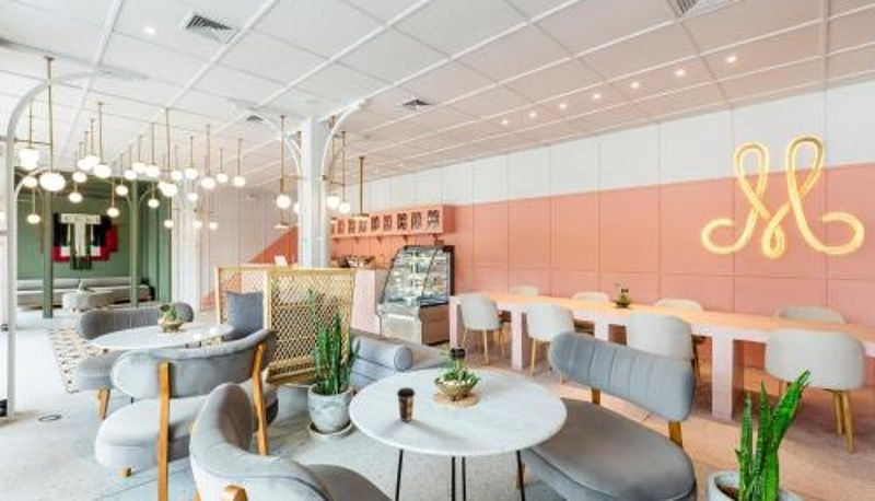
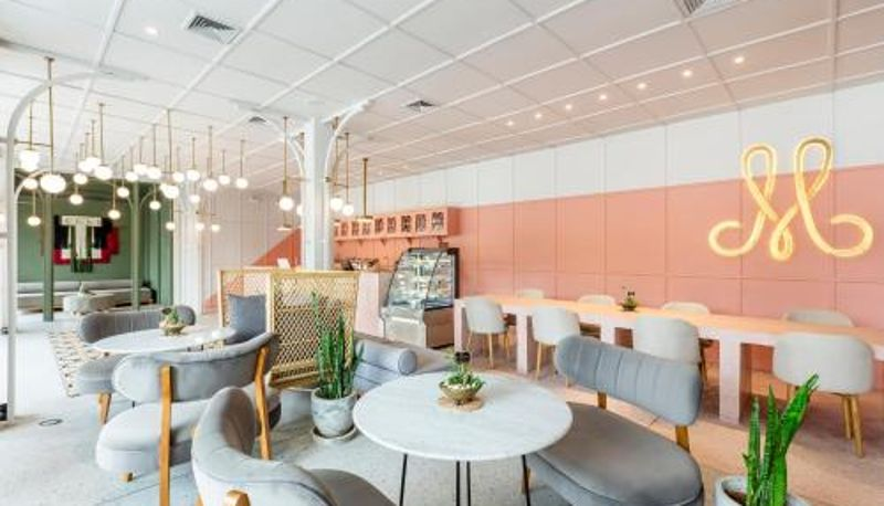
- coffee cup [396,386,417,422]
